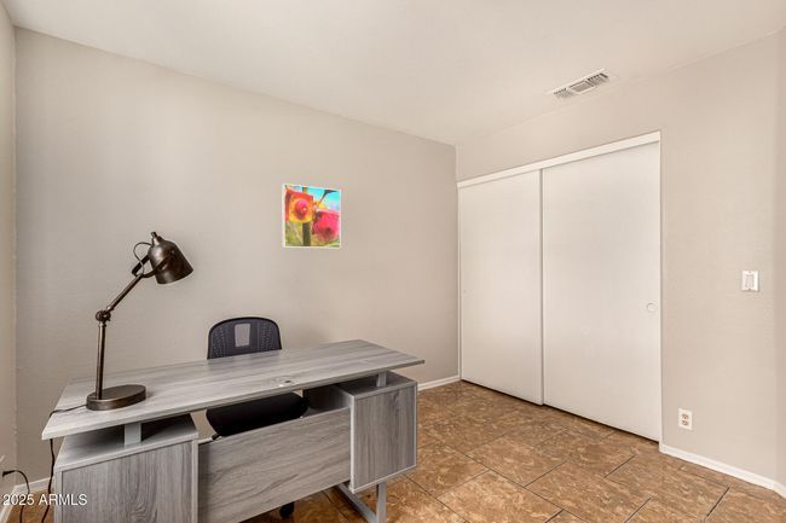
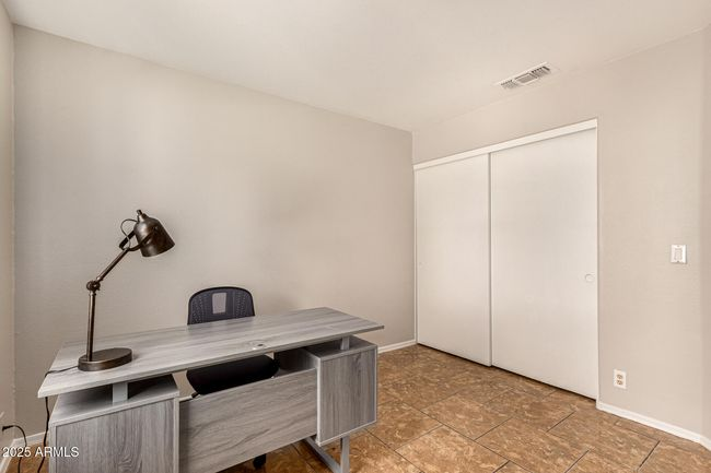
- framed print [281,182,342,249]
